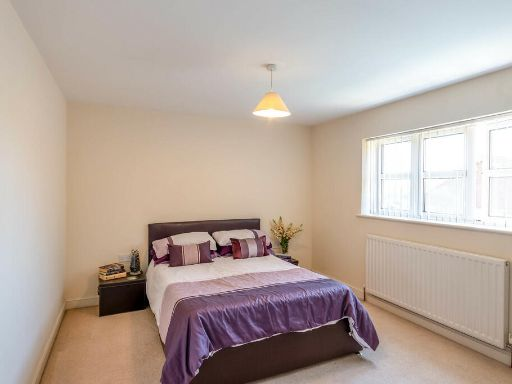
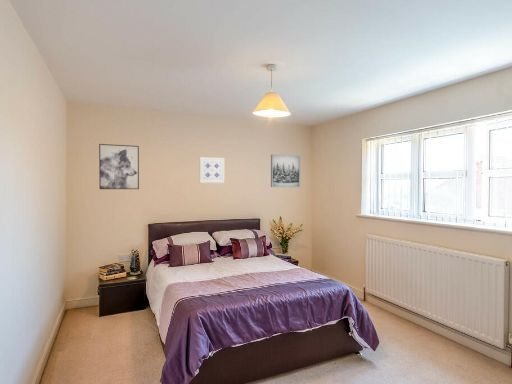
+ wall art [98,143,140,190]
+ wall art [270,153,301,188]
+ wall art [199,156,225,184]
